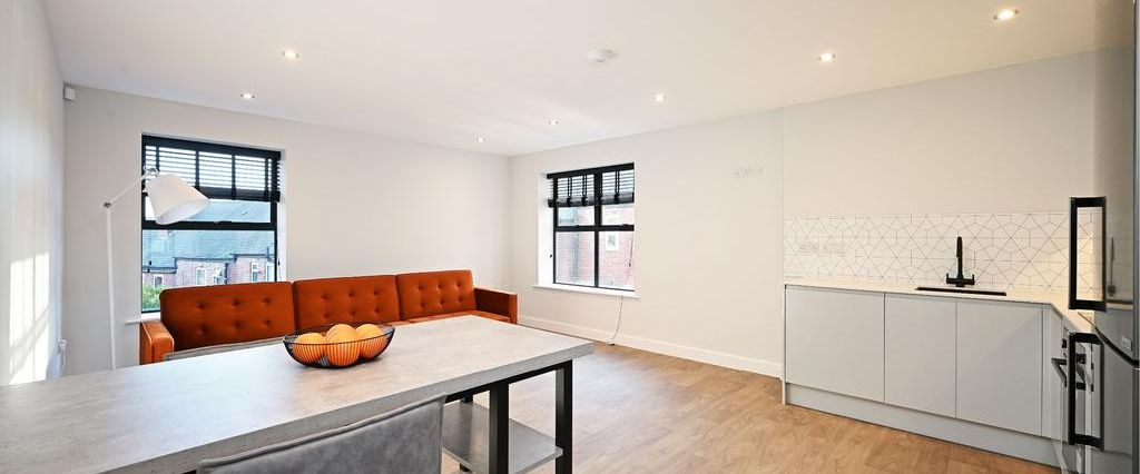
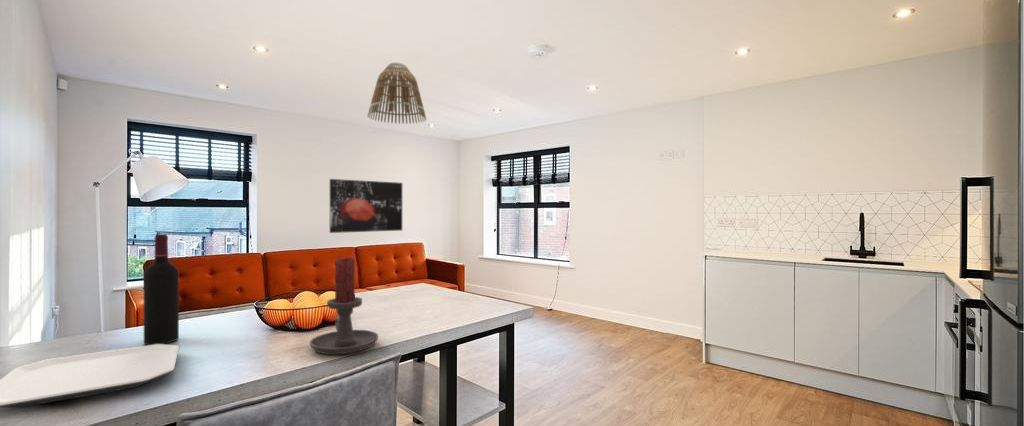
+ candle holder [309,256,379,355]
+ wine bottle [143,233,180,346]
+ lamp shade [366,62,427,125]
+ plate [0,344,180,408]
+ wall art [329,178,403,234]
